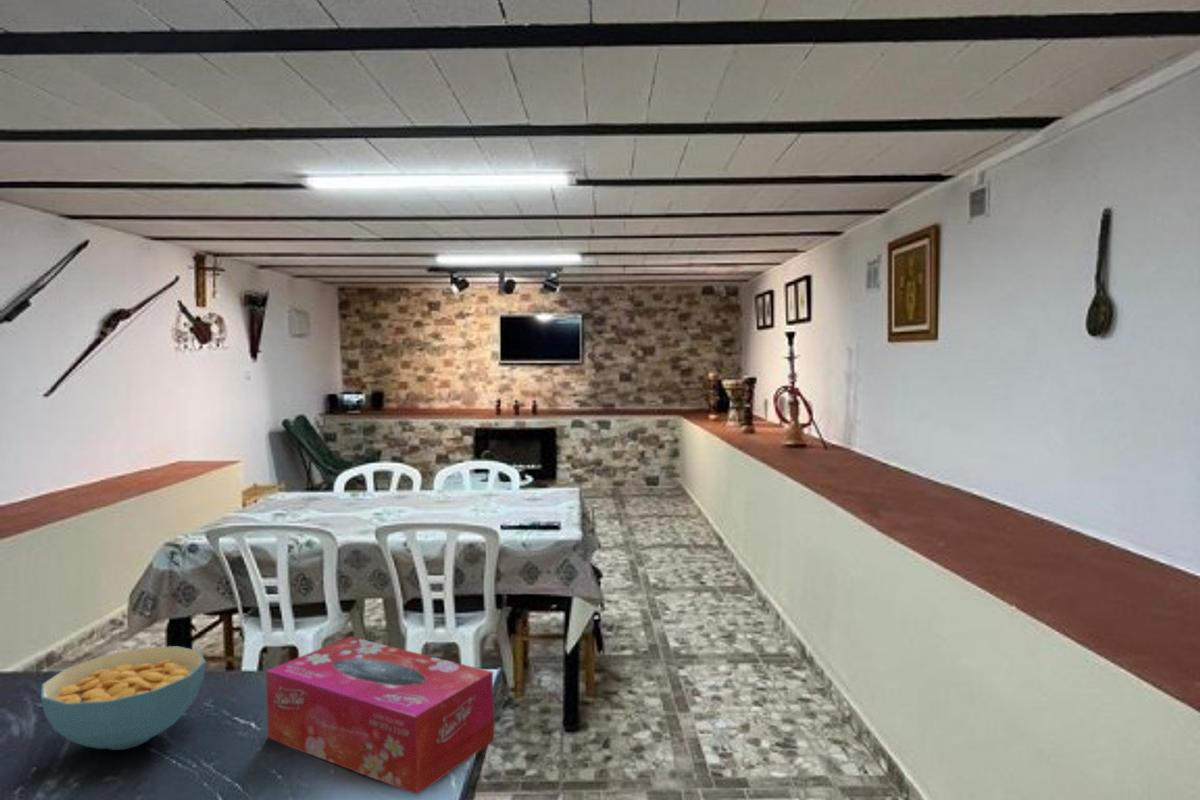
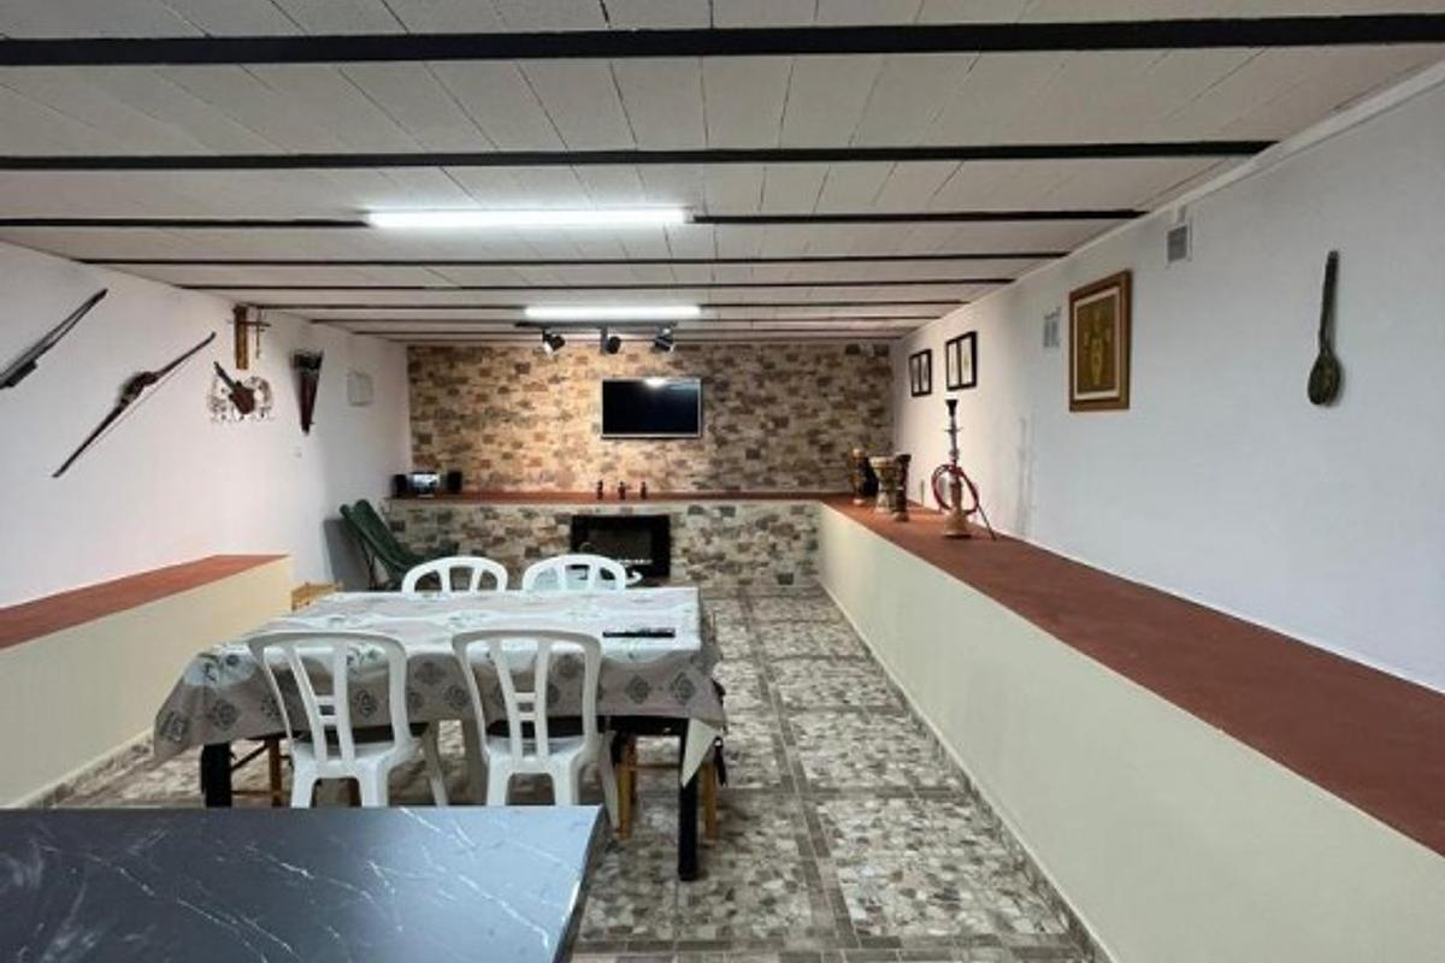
- cereal bowl [40,645,207,751]
- tissue box [265,636,495,796]
